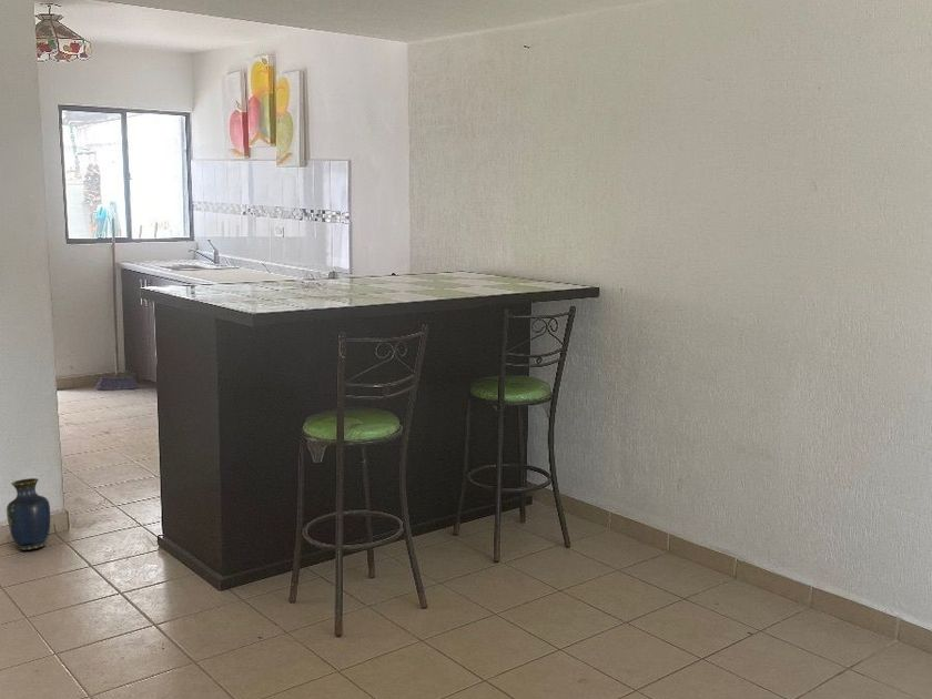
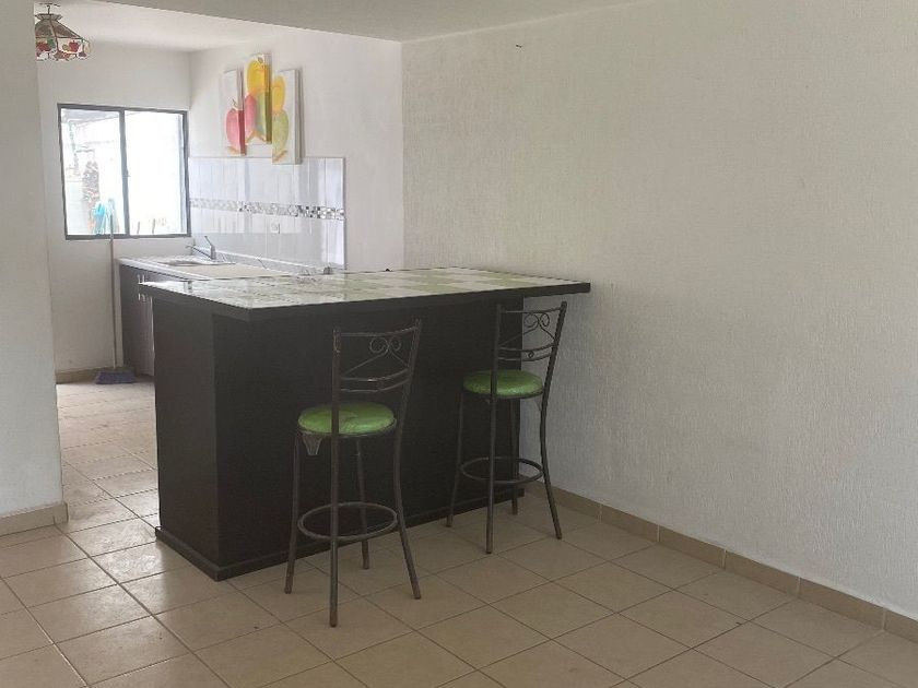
- vase [6,477,51,551]
